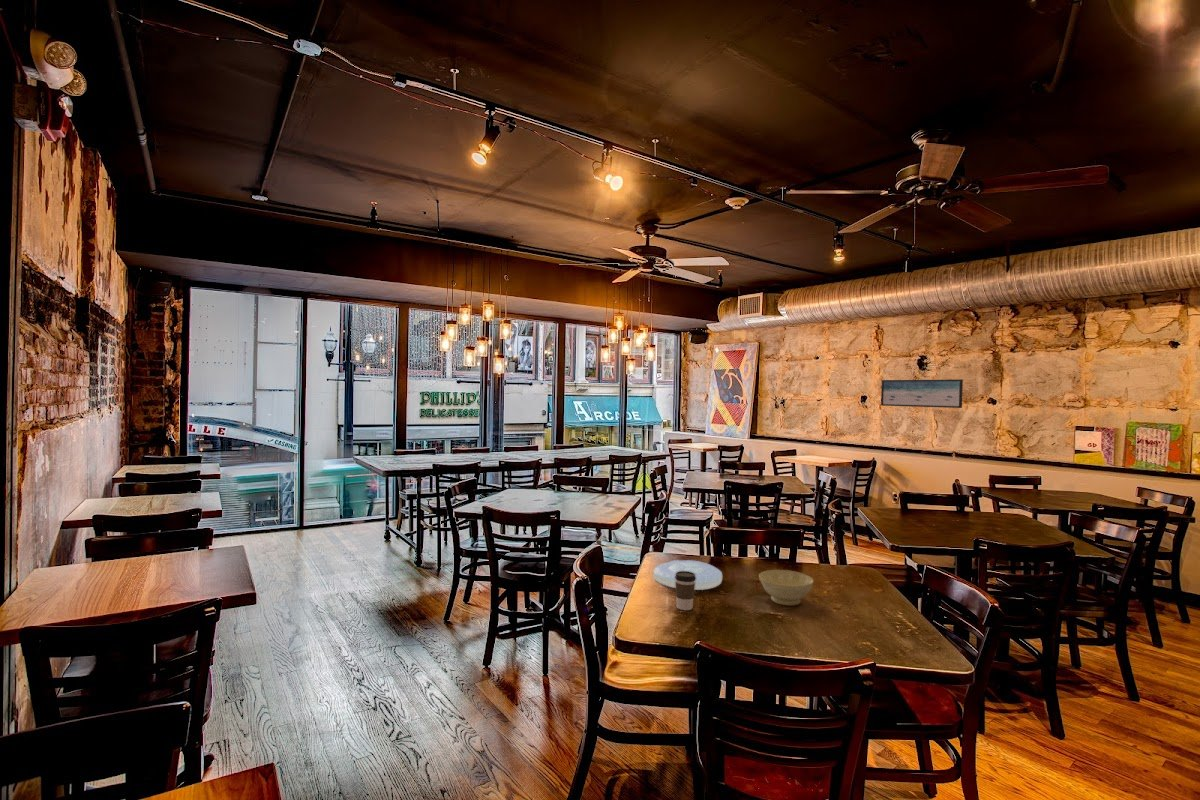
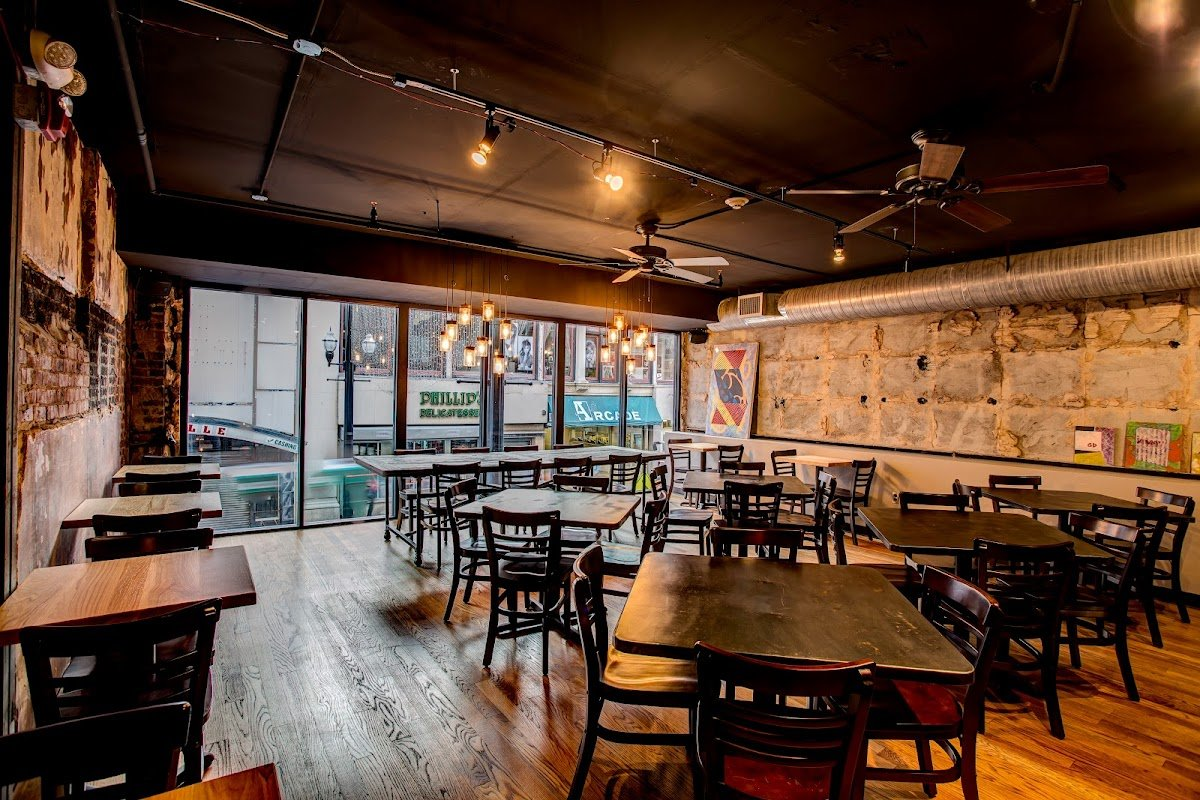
- wall art [880,379,964,409]
- bowl [758,569,815,607]
- coffee cup [674,571,696,611]
- plate [652,559,723,591]
